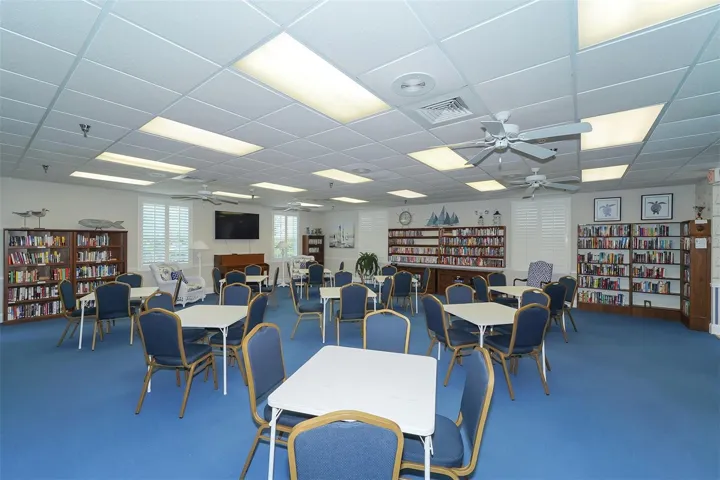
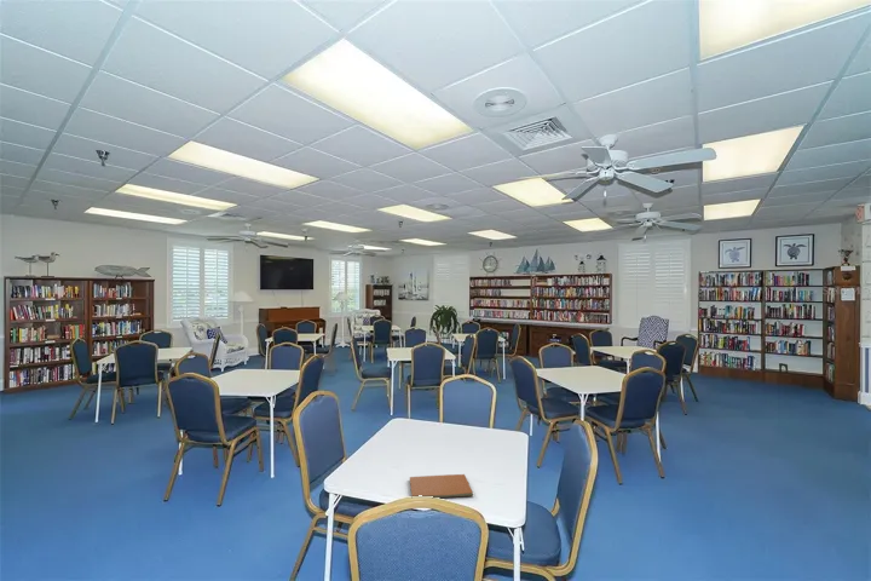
+ book [409,473,474,499]
